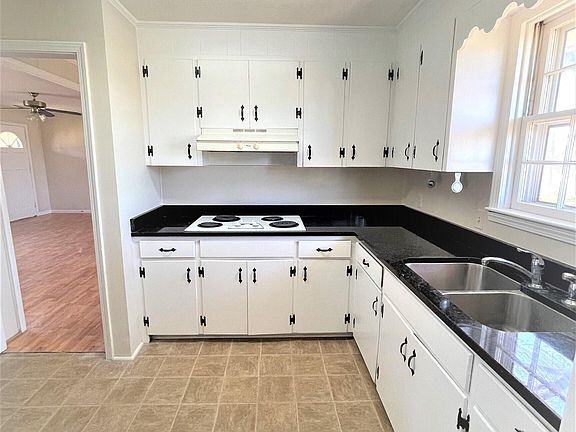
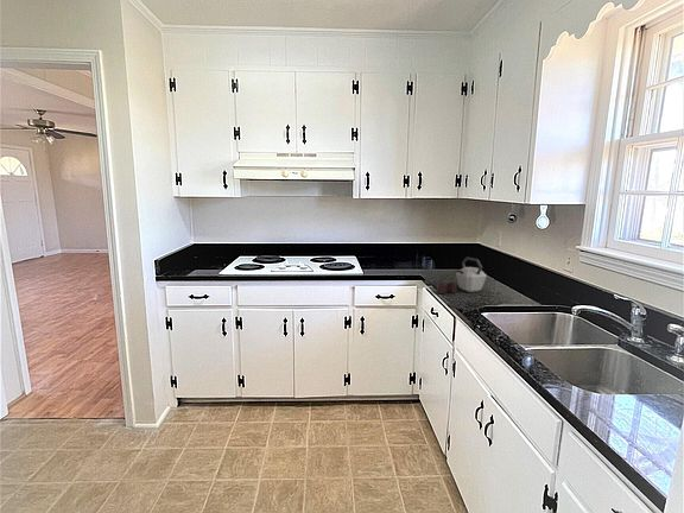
+ kettle [436,256,488,294]
